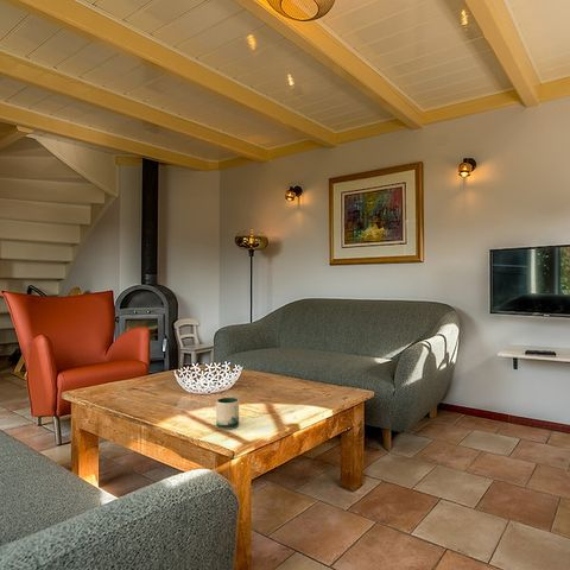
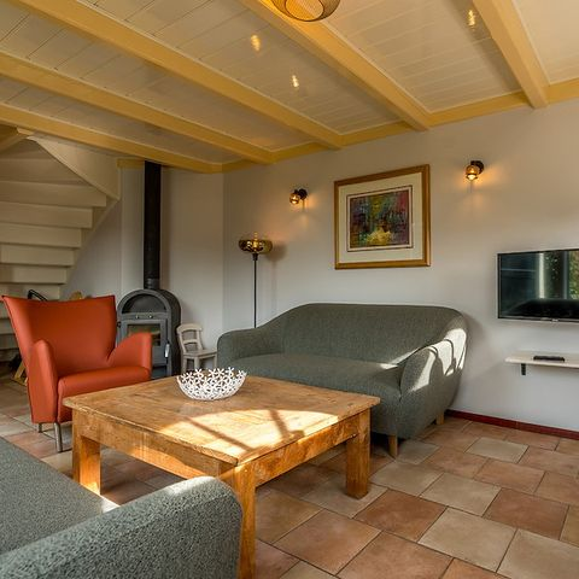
- mug [215,397,240,430]
